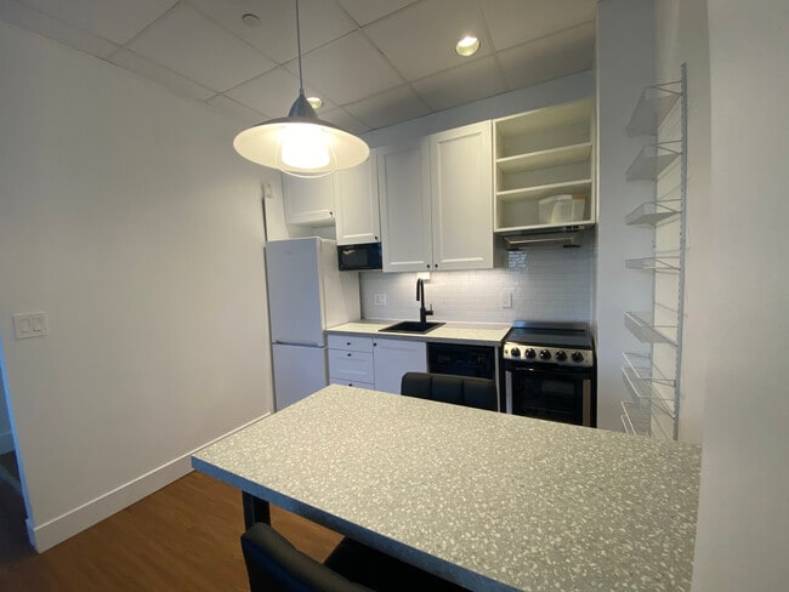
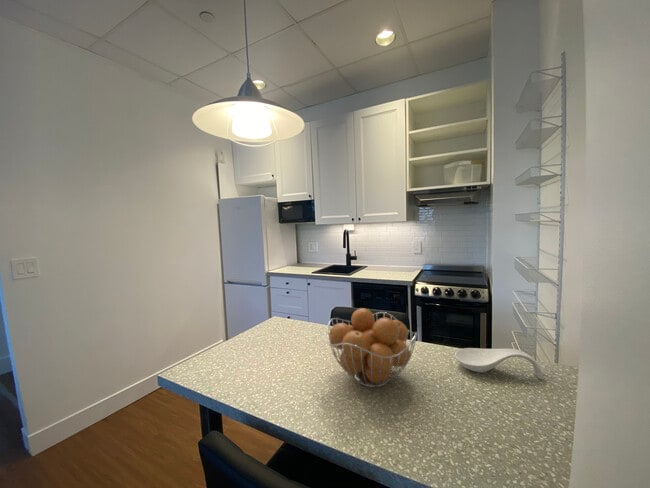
+ fruit basket [326,307,418,388]
+ spoon rest [454,347,544,380]
